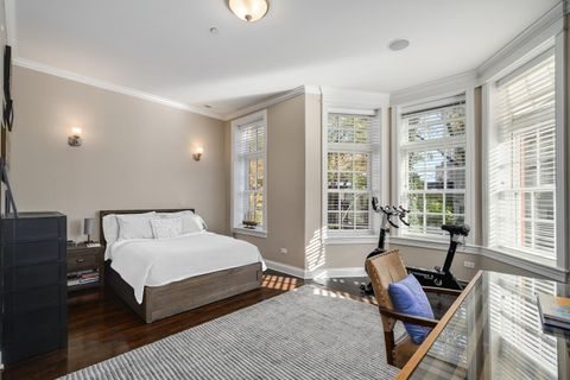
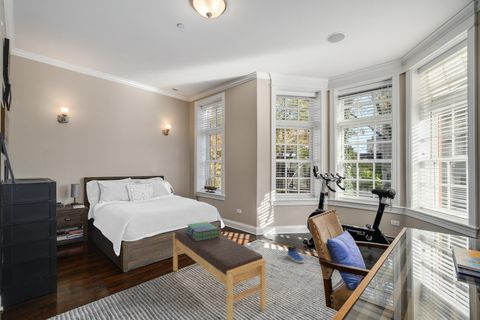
+ sneaker [286,245,305,264]
+ stack of books [185,221,221,241]
+ bench [172,229,267,320]
